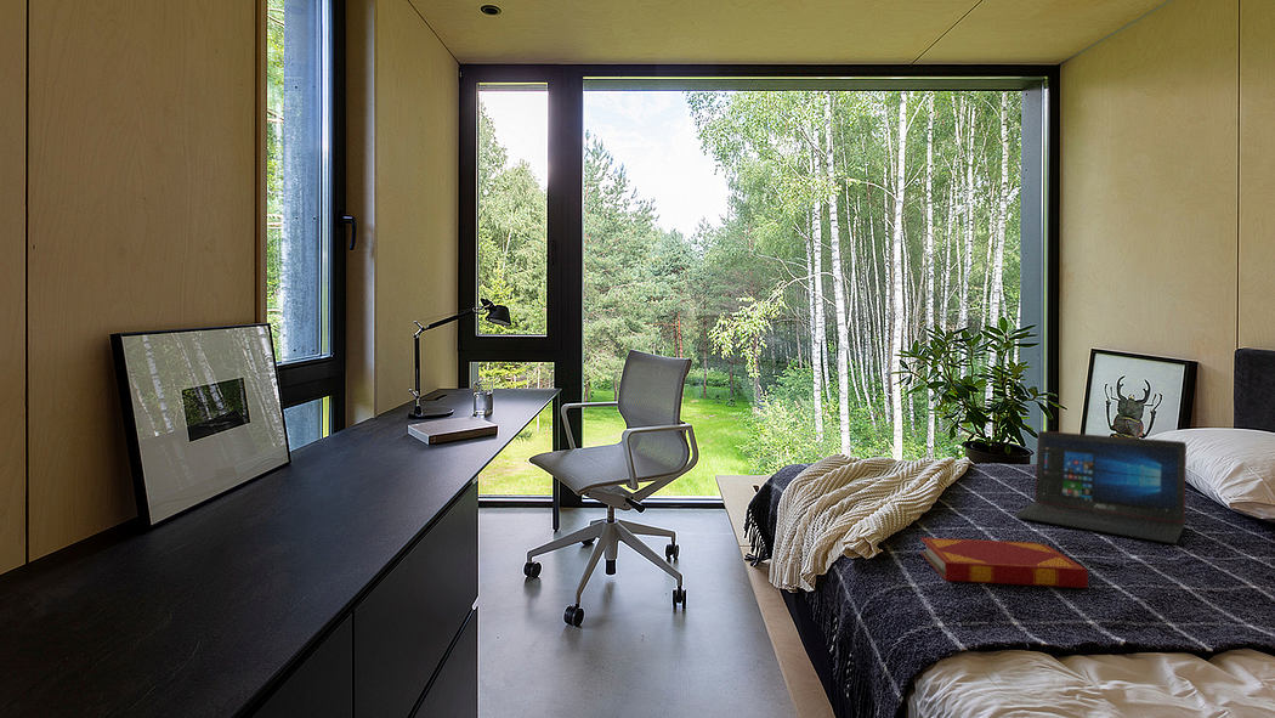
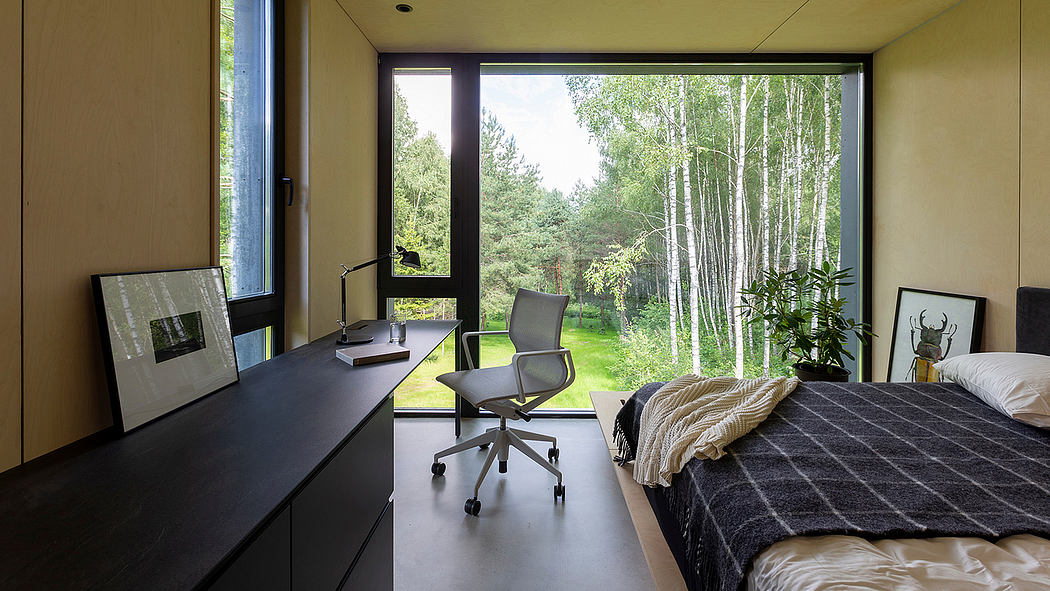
- laptop [1014,430,1188,544]
- hardback book [919,537,1089,589]
